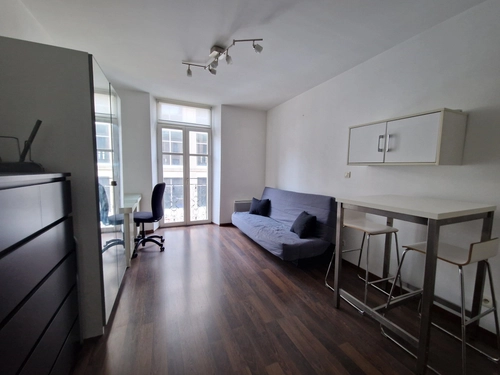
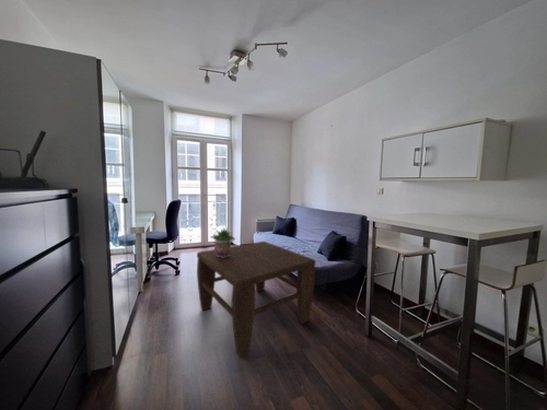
+ coffee table [196,241,317,356]
+ potted plant [210,227,236,258]
